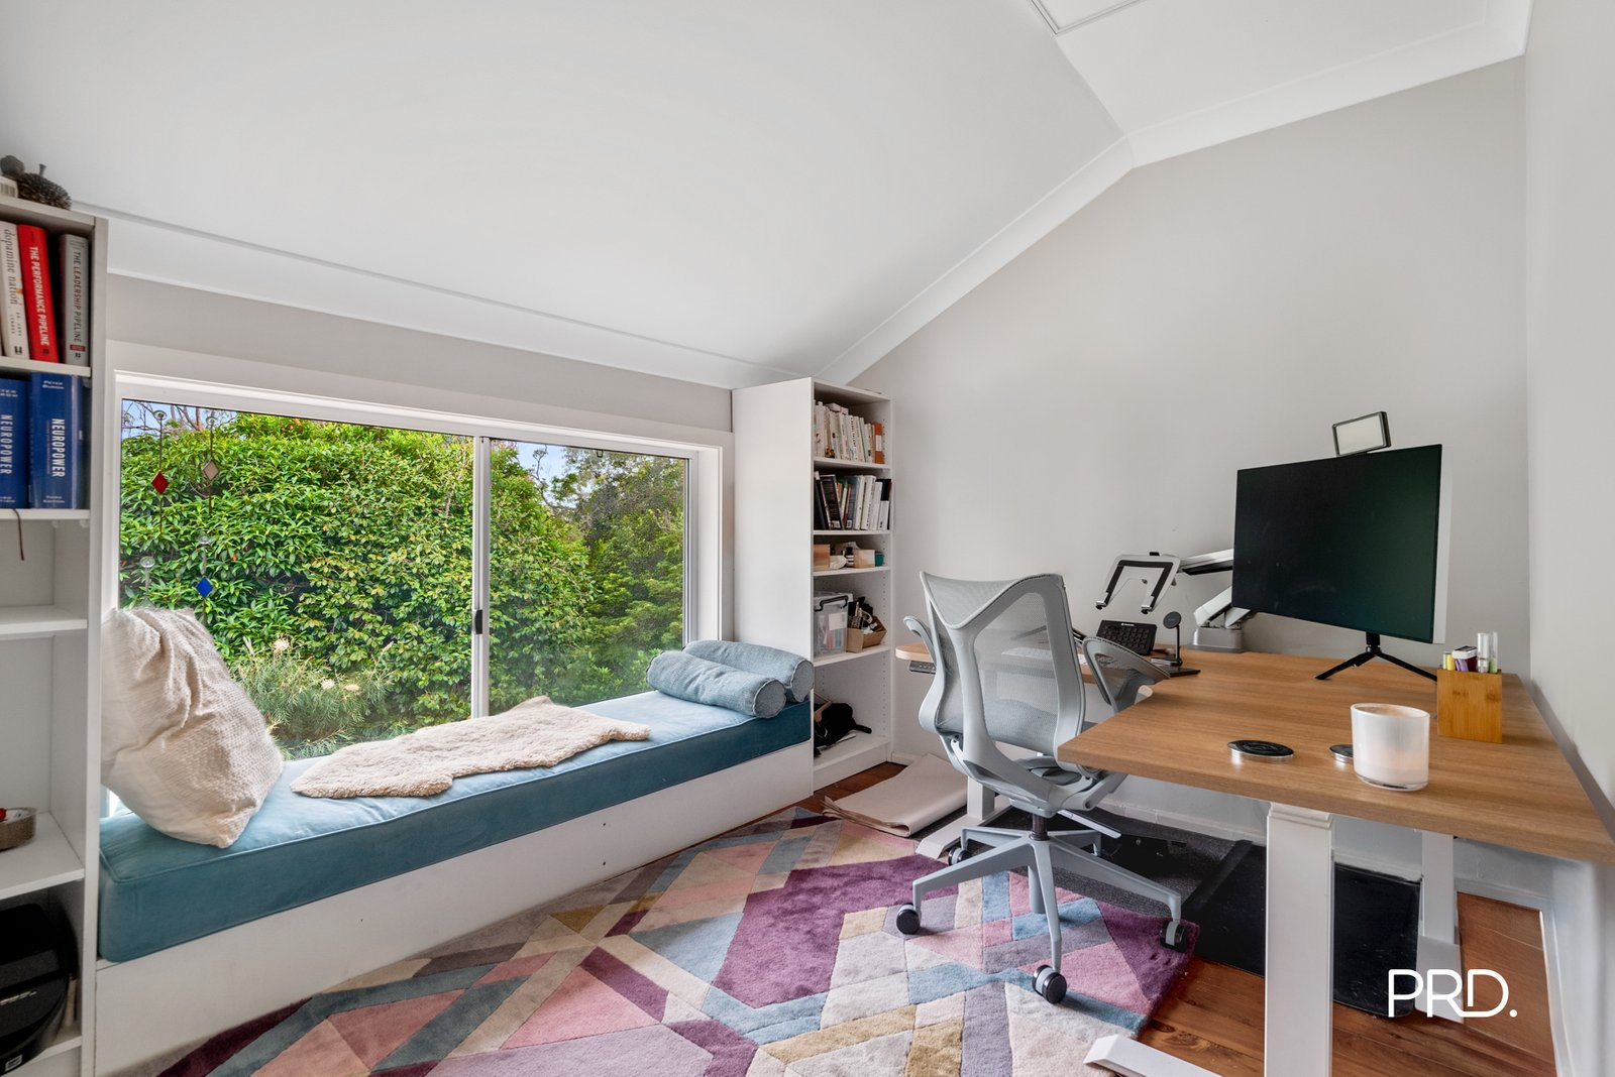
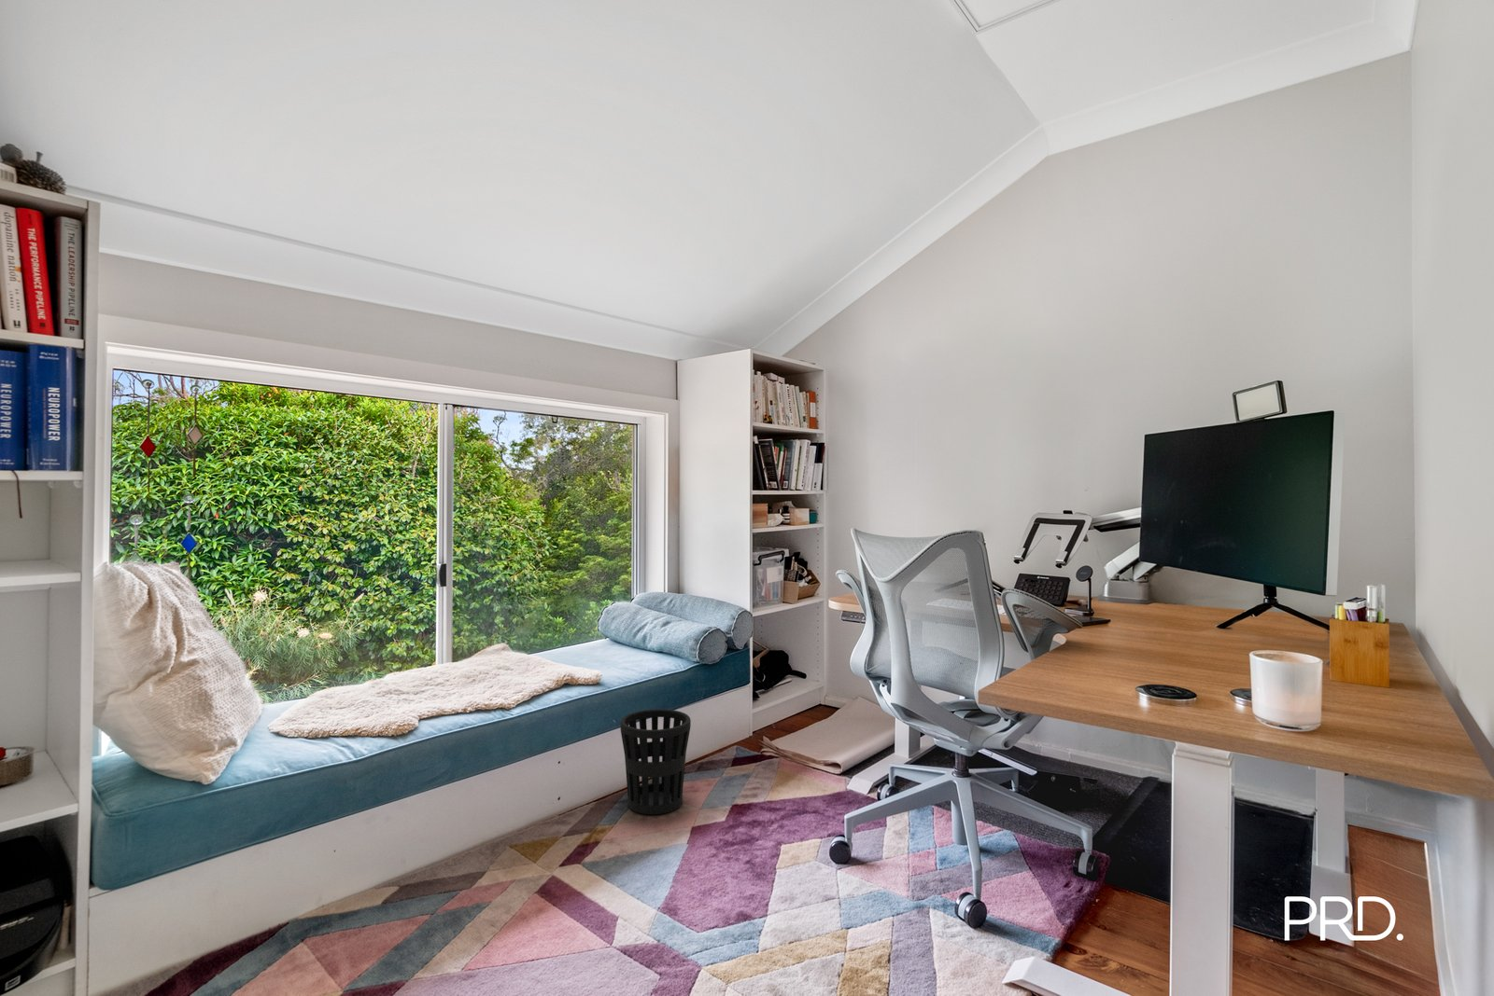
+ wastebasket [620,708,692,815]
